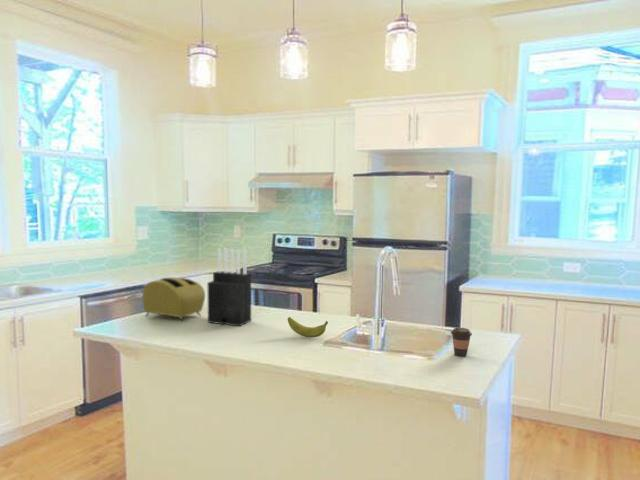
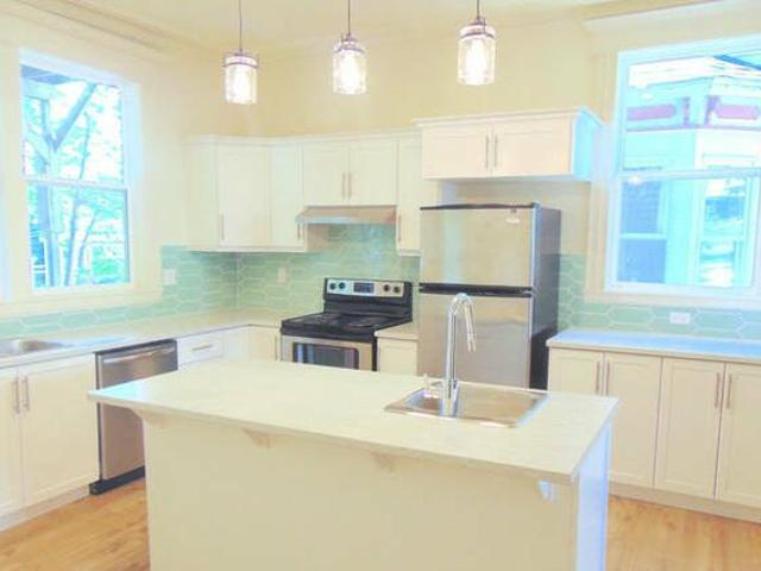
- knife block [206,247,252,327]
- coffee cup [450,327,473,358]
- banana [287,316,329,338]
- toaster [141,276,206,323]
